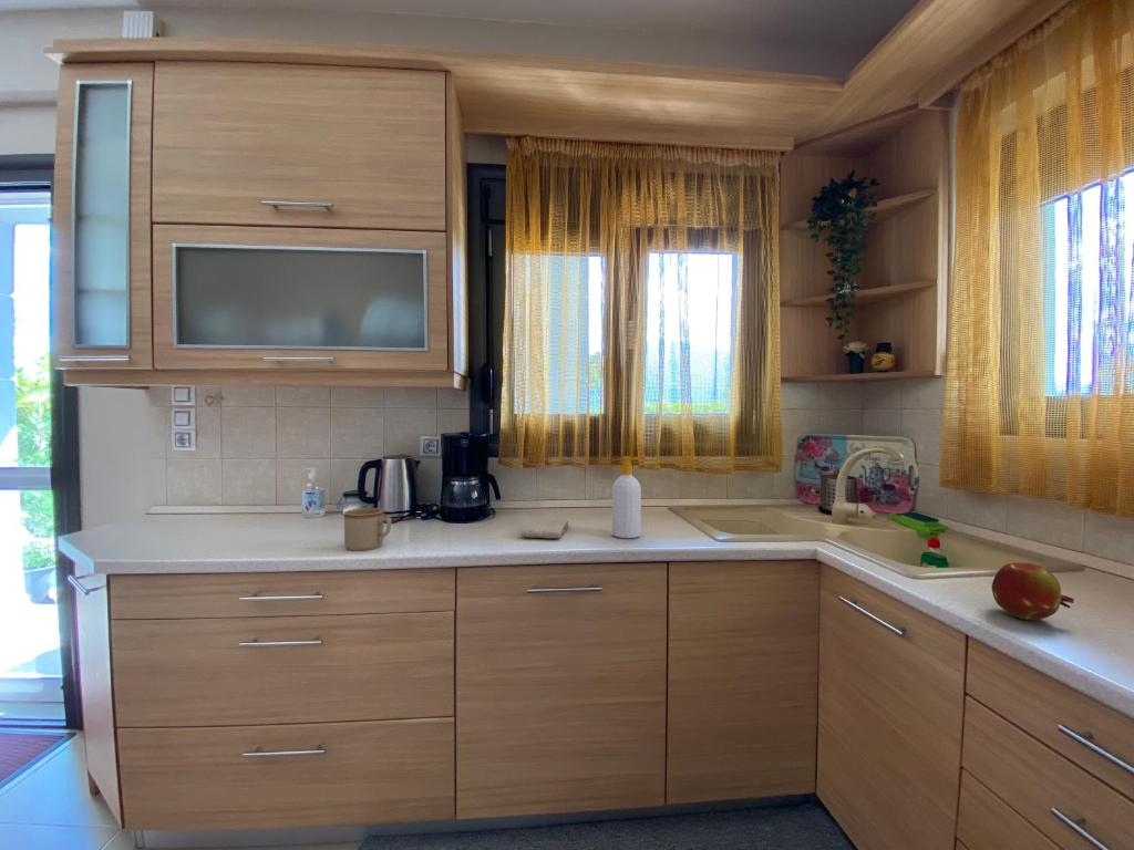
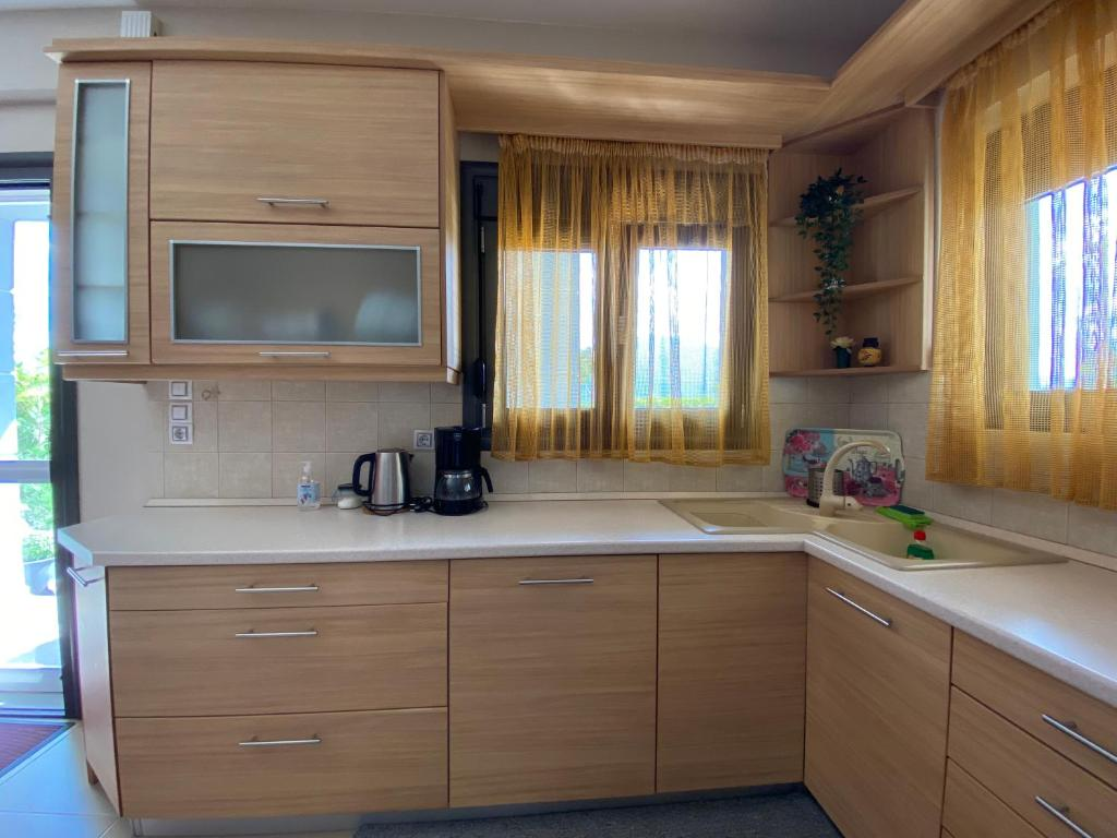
- soap bottle [611,456,642,539]
- fruit [991,561,1075,621]
- mug [343,507,392,552]
- washcloth [520,517,569,539]
